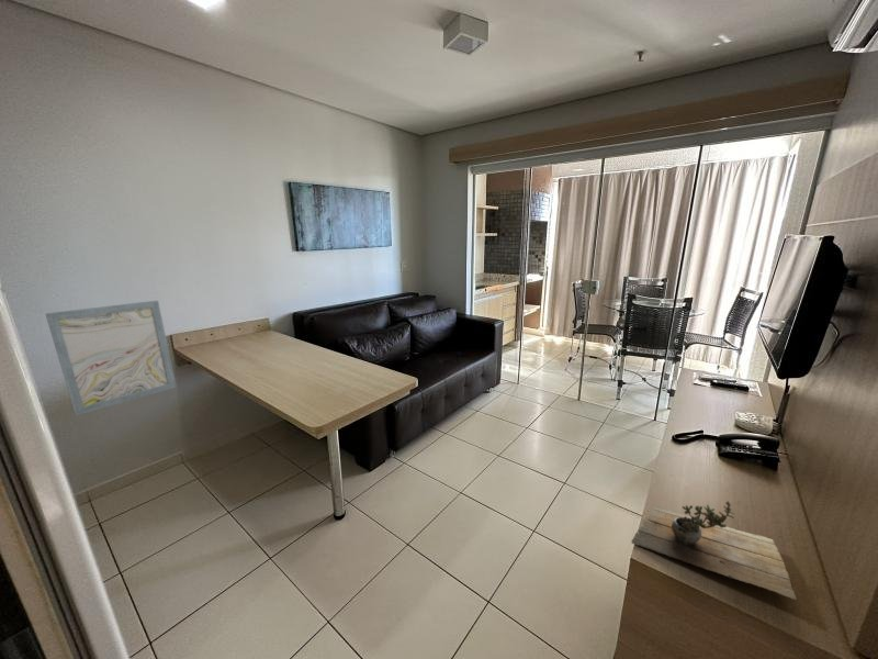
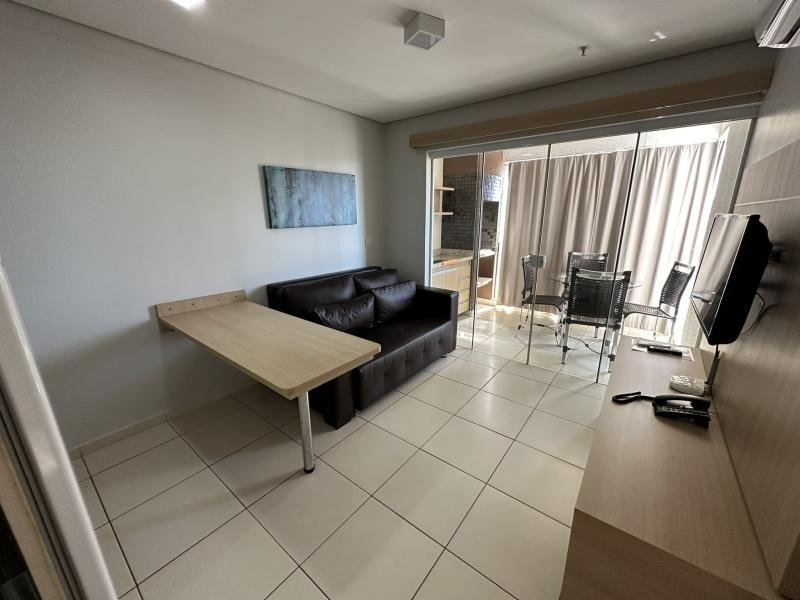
- succulent plant [630,500,798,601]
- wall art [44,300,178,416]
